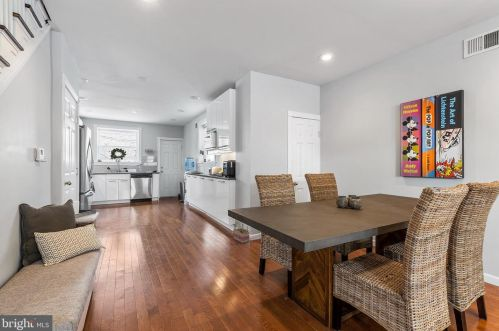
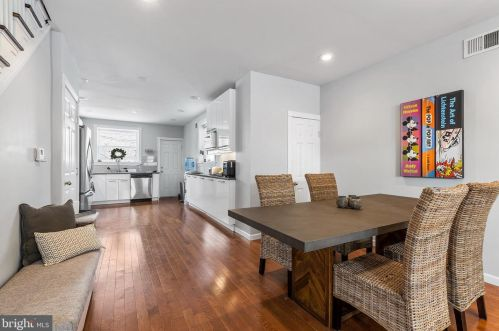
- basket [232,221,251,244]
